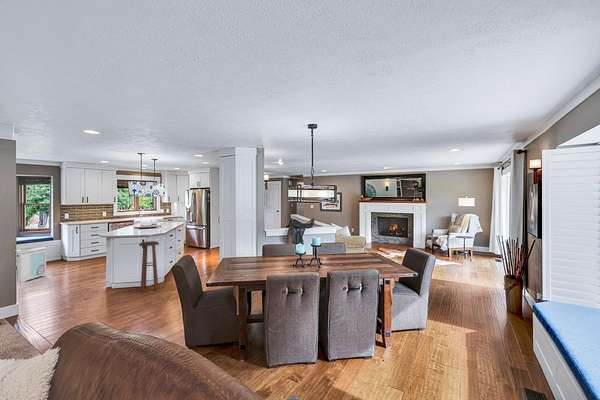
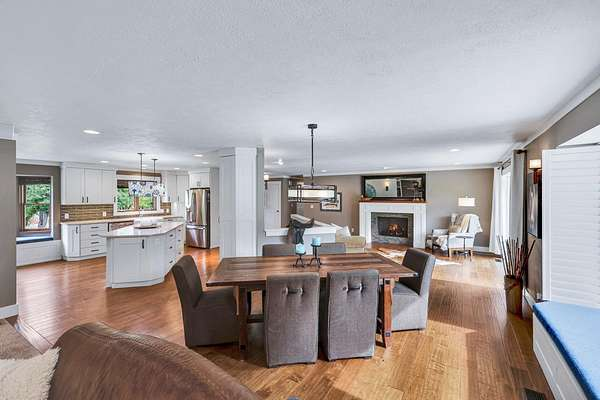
- air purifier [16,246,47,284]
- stool [138,240,160,292]
